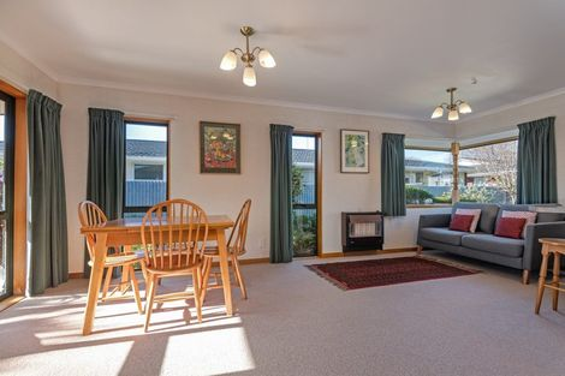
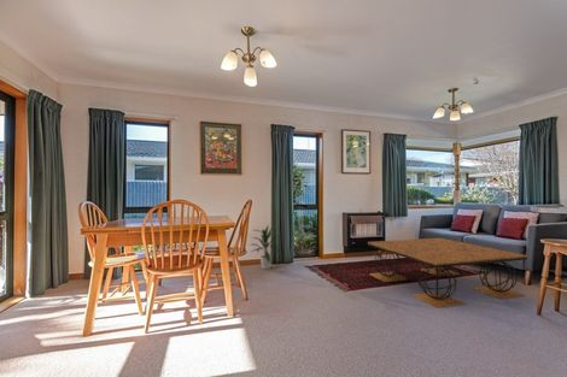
+ coffee table [367,237,528,308]
+ indoor plant [247,223,281,270]
